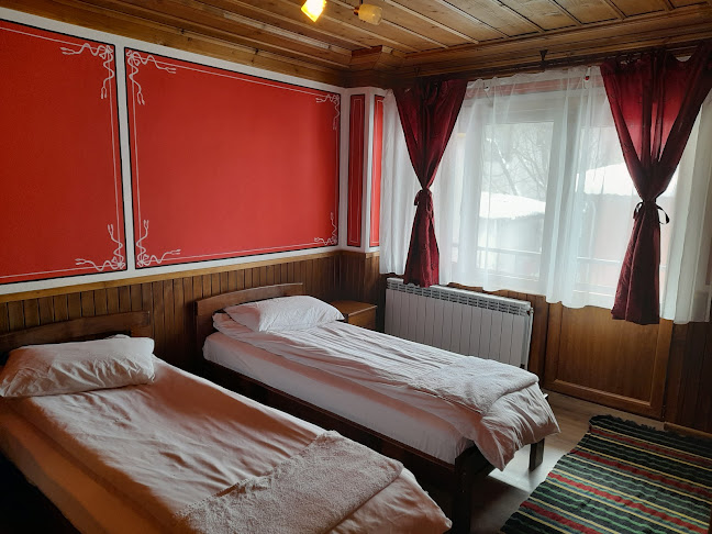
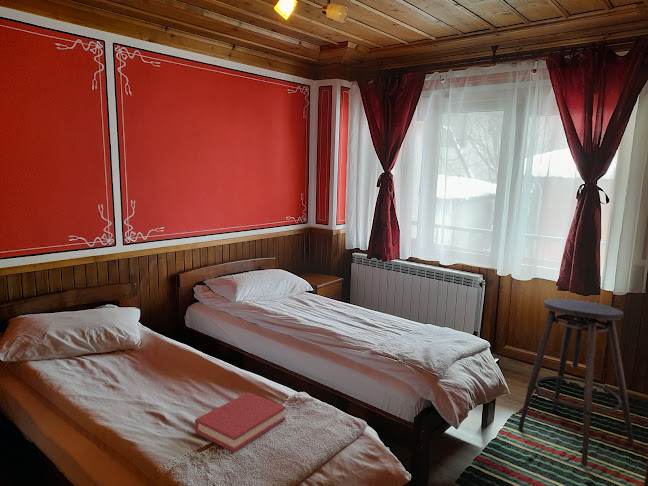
+ hardback book [194,391,286,453]
+ stool [518,298,635,468]
